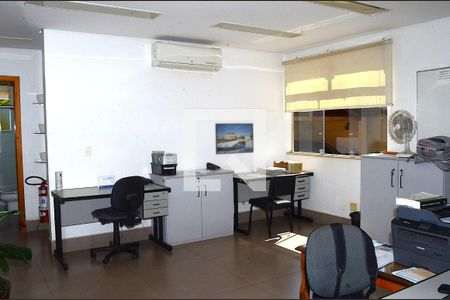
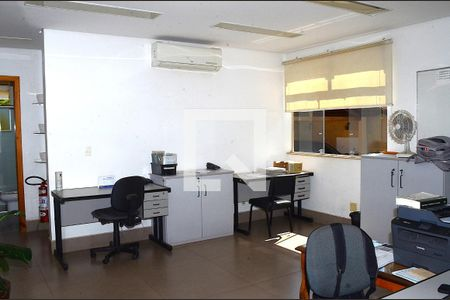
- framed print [214,122,255,155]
